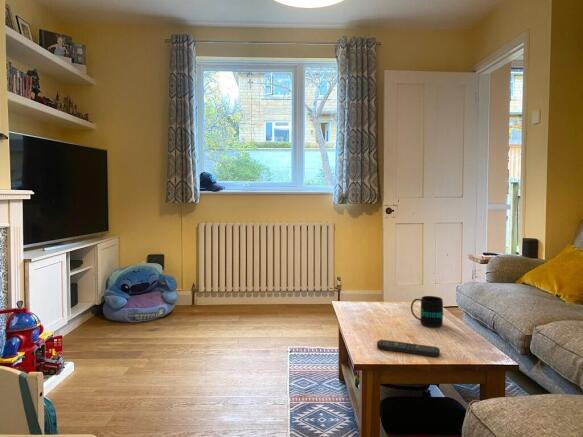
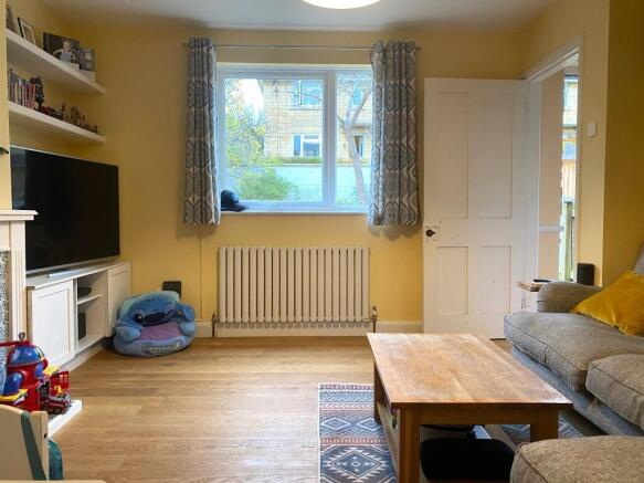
- mug [410,295,444,328]
- remote control [376,339,441,358]
